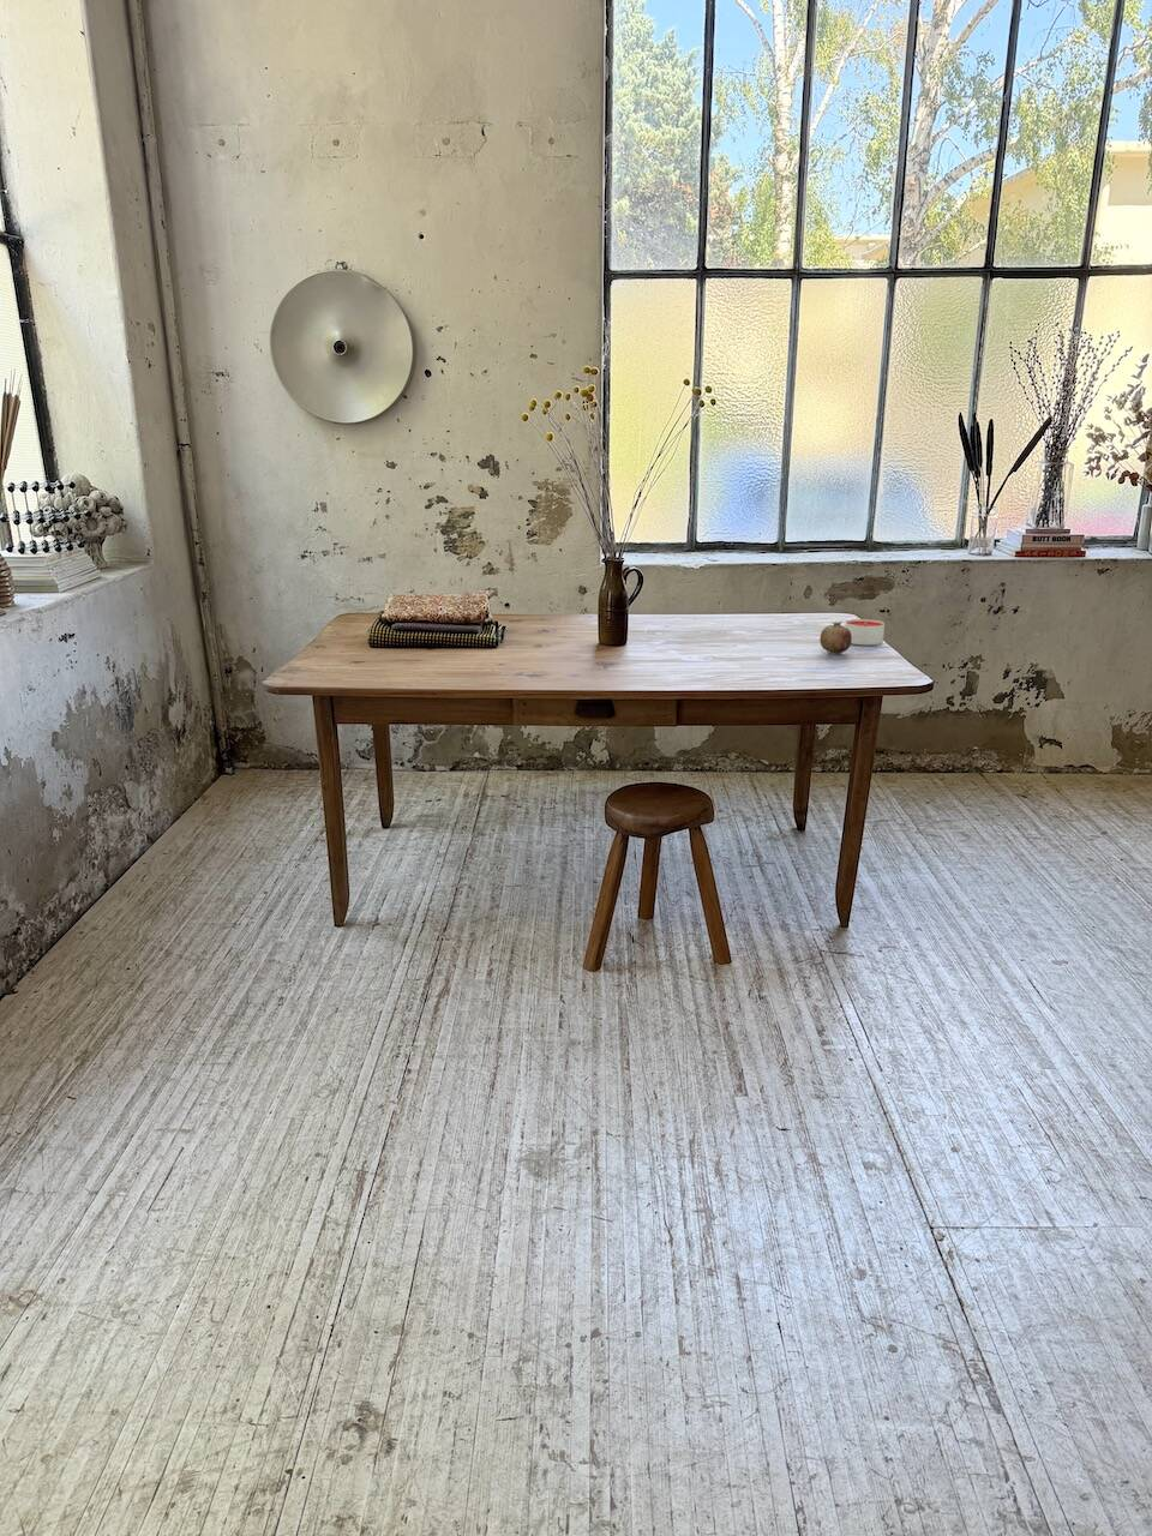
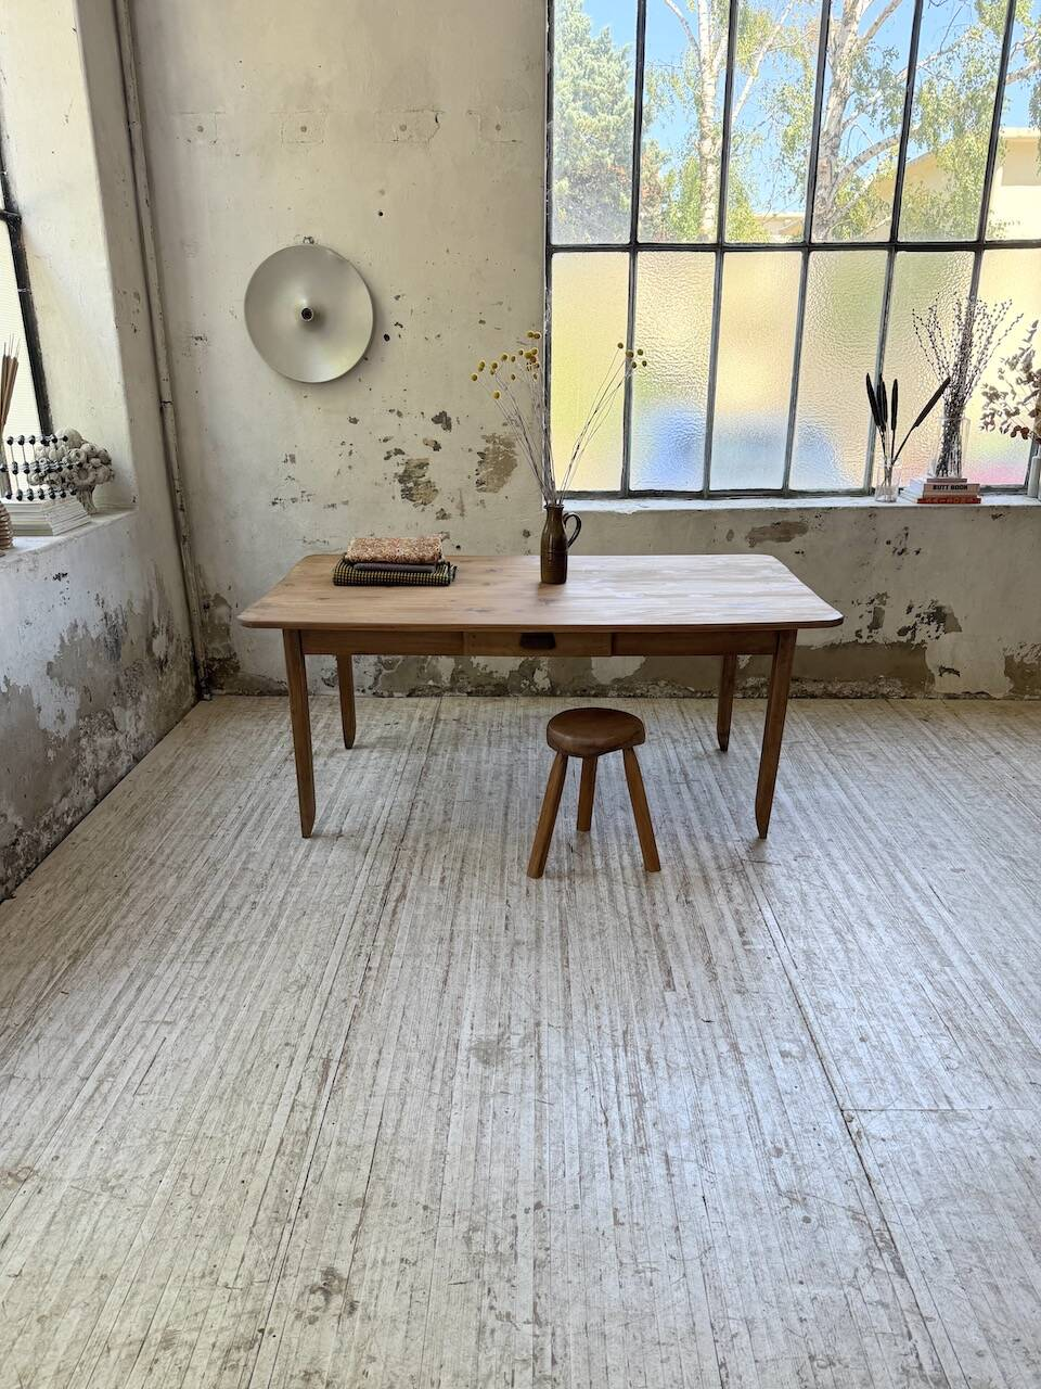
- fruit [818,620,852,656]
- candle [843,618,886,646]
